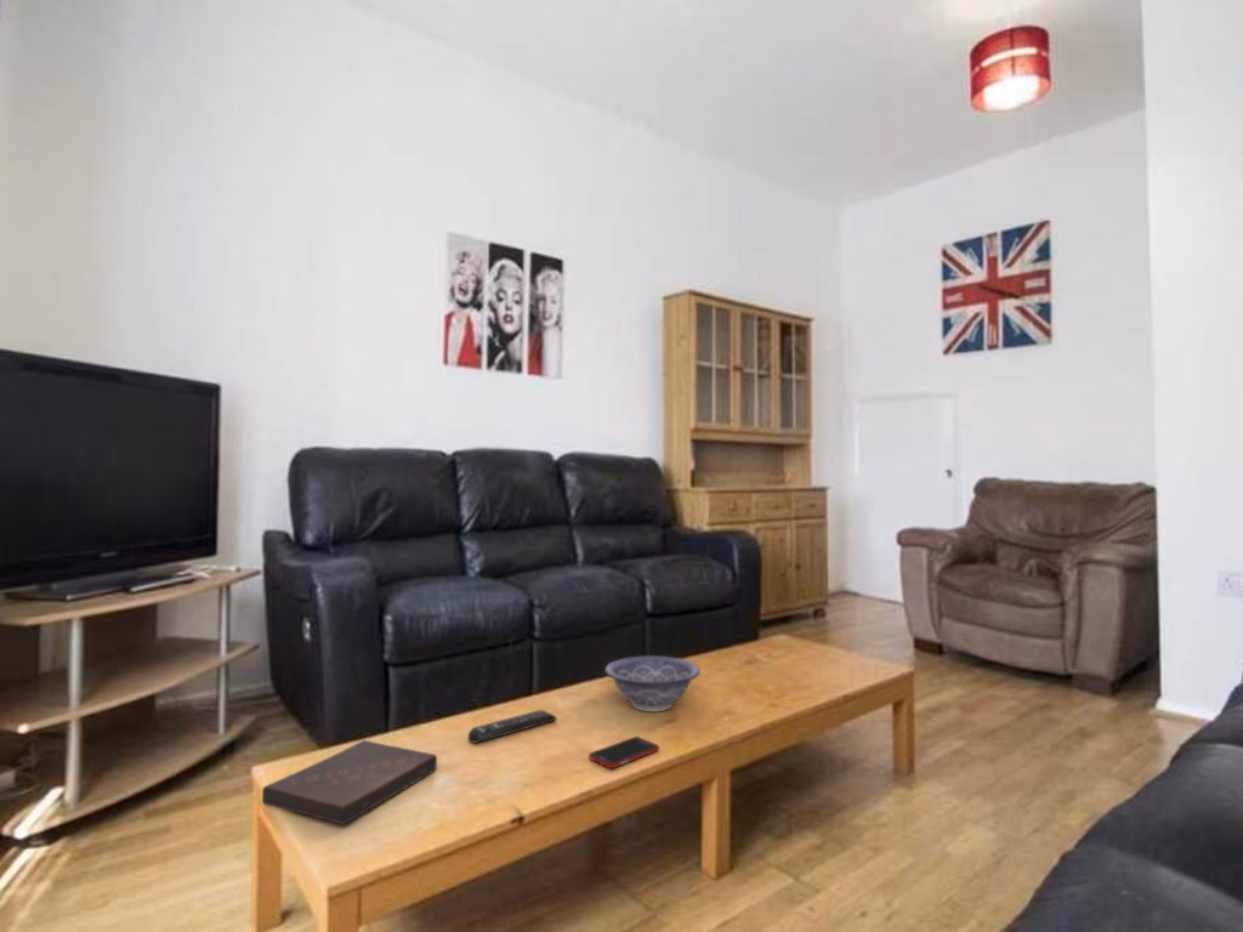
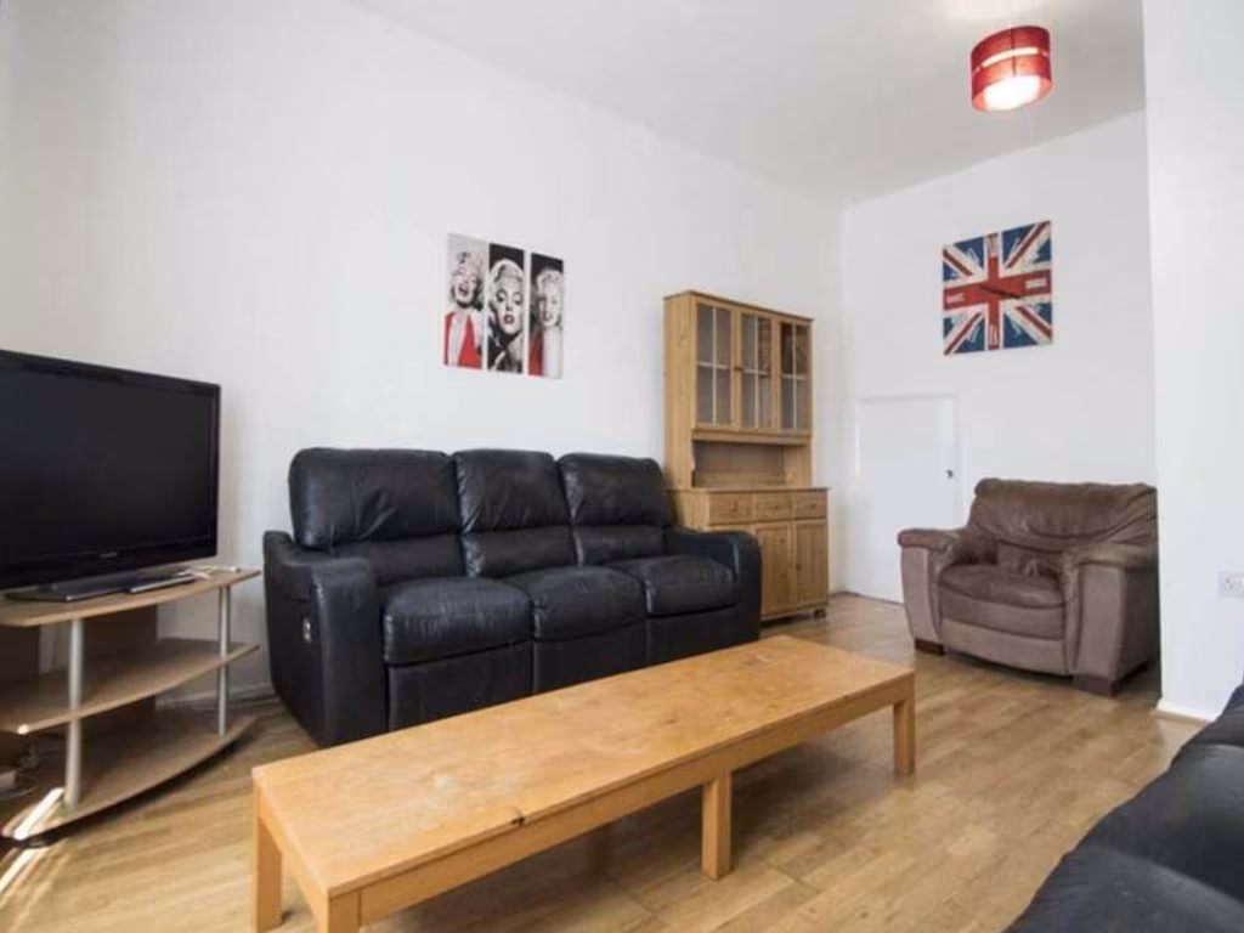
- cell phone [588,735,660,769]
- remote control [467,709,558,745]
- book [261,739,438,825]
- decorative bowl [603,654,702,712]
